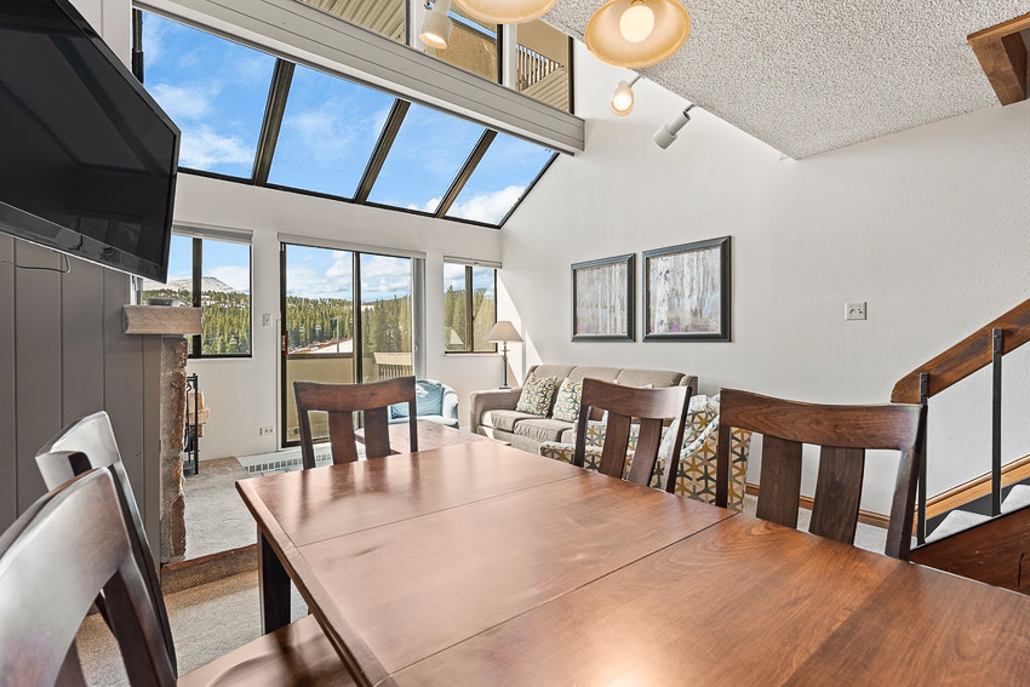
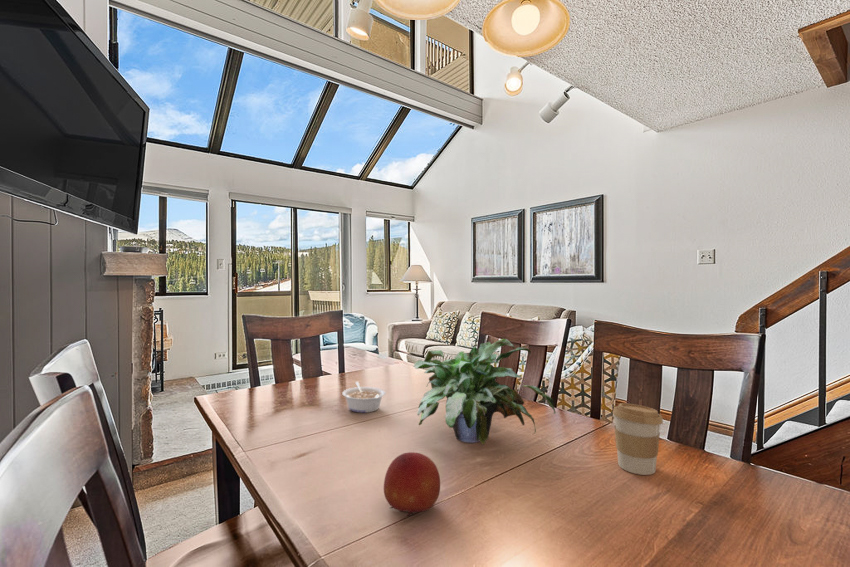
+ fruit [383,451,441,518]
+ potted plant [412,338,557,446]
+ coffee cup [612,402,664,476]
+ legume [341,381,386,414]
